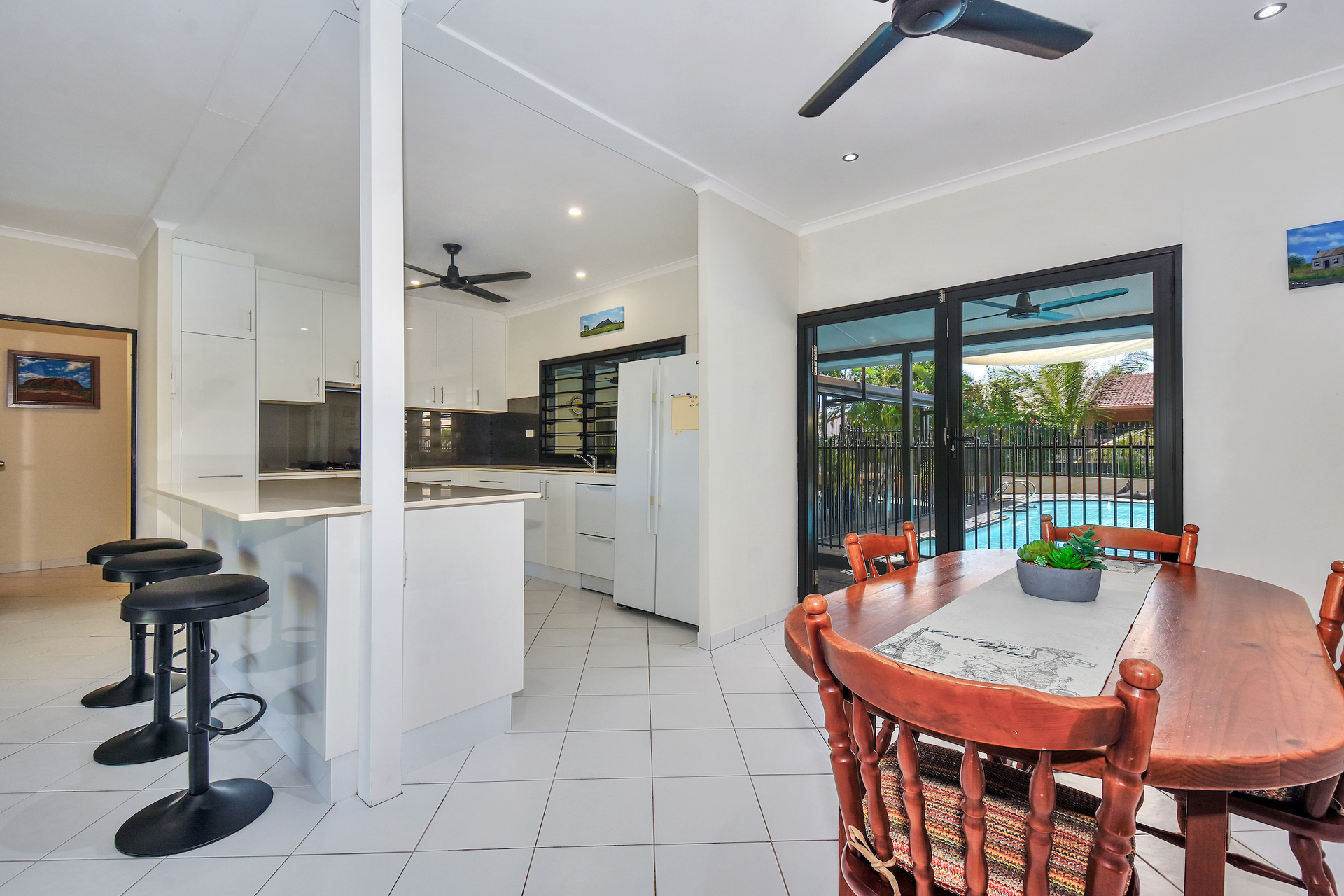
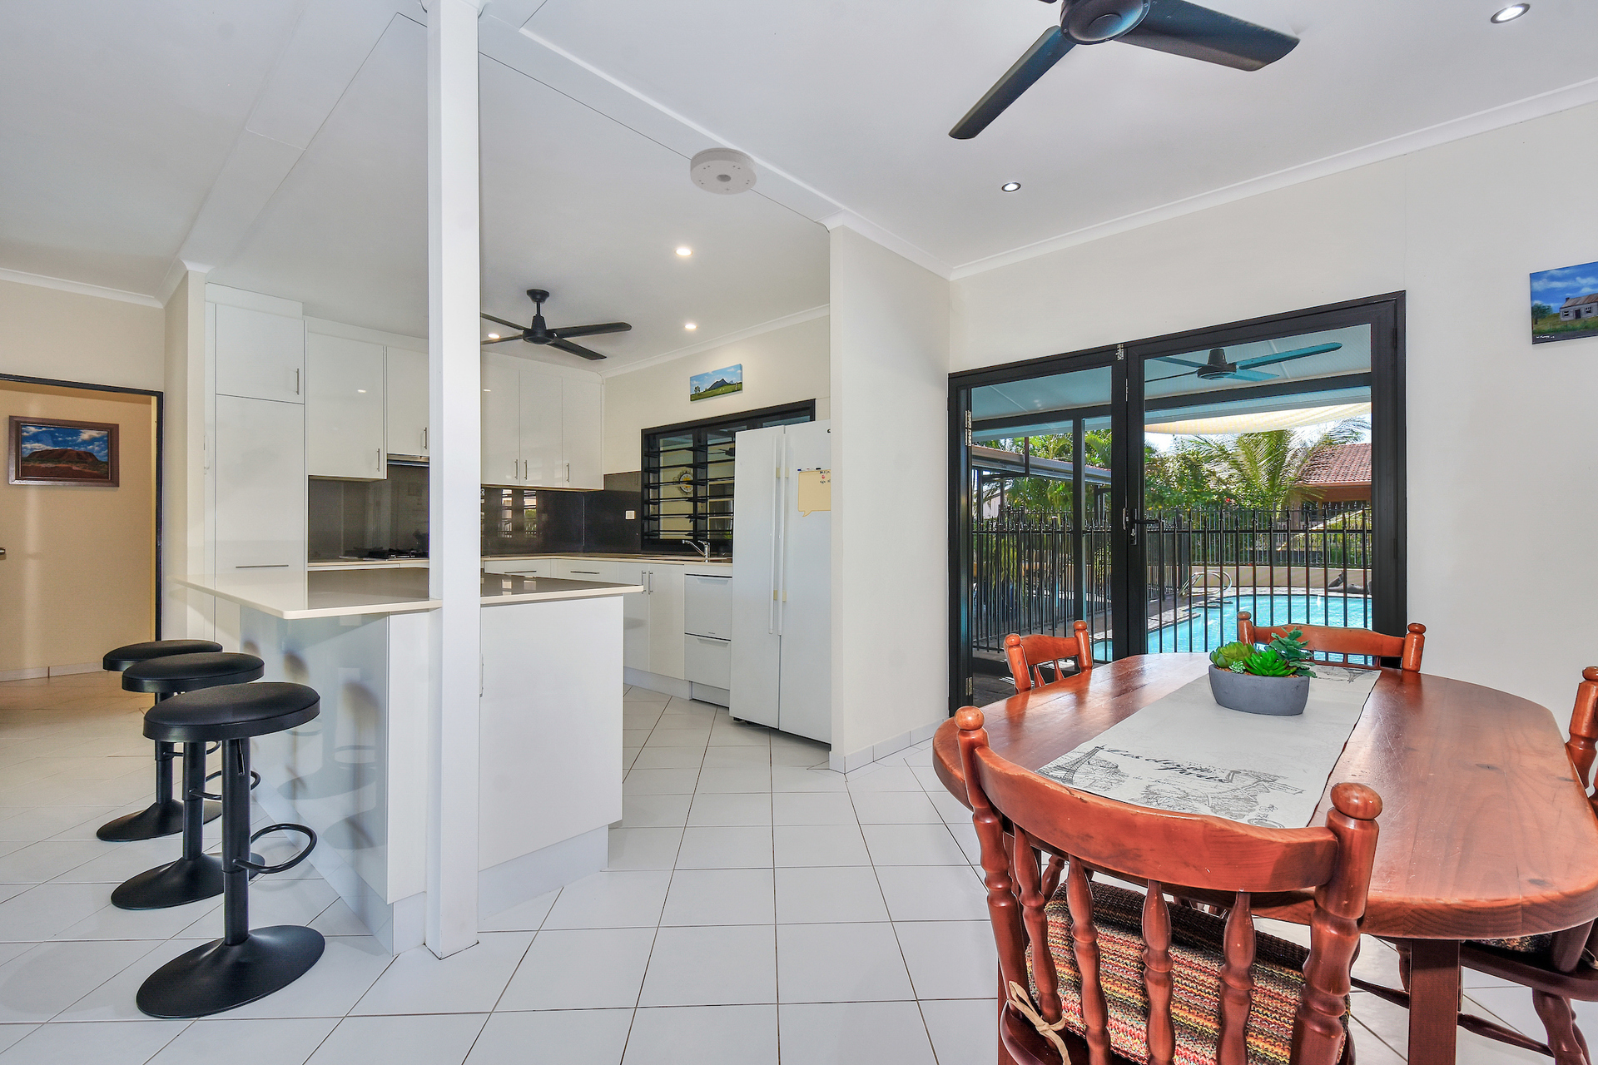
+ smoke detector [690,147,757,196]
